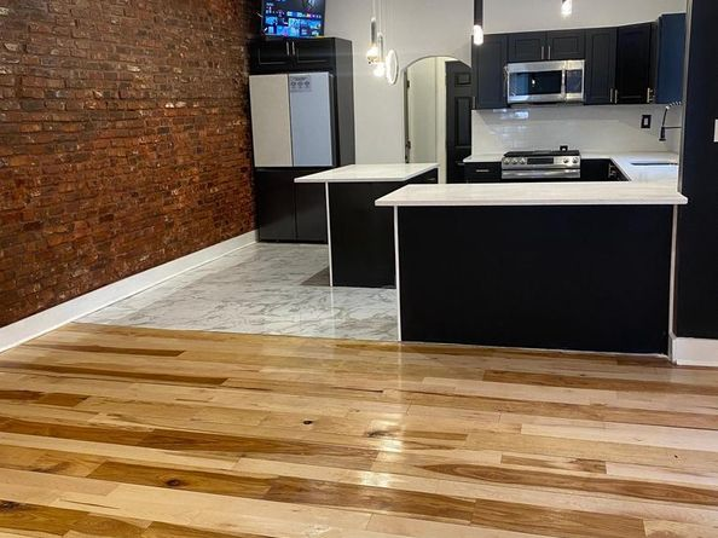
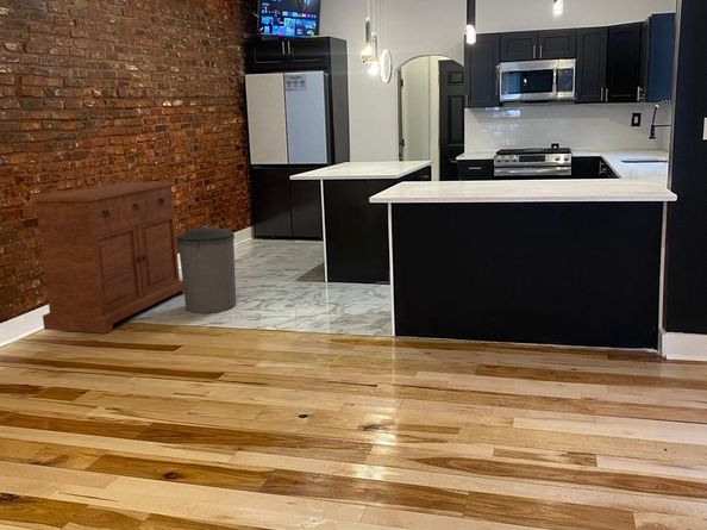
+ sideboard [32,181,184,335]
+ trash can [176,225,237,314]
